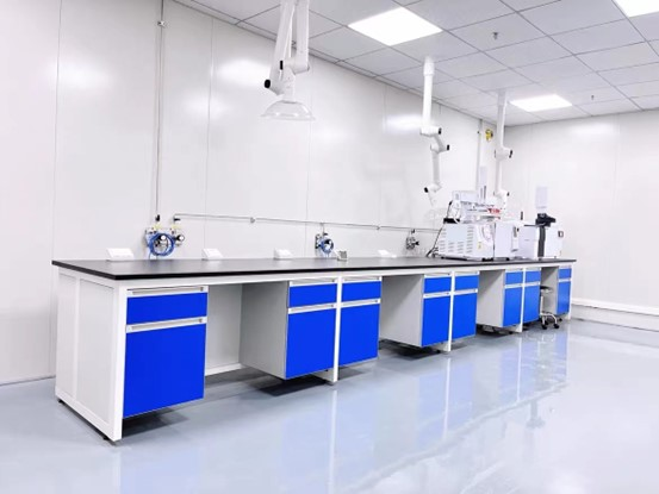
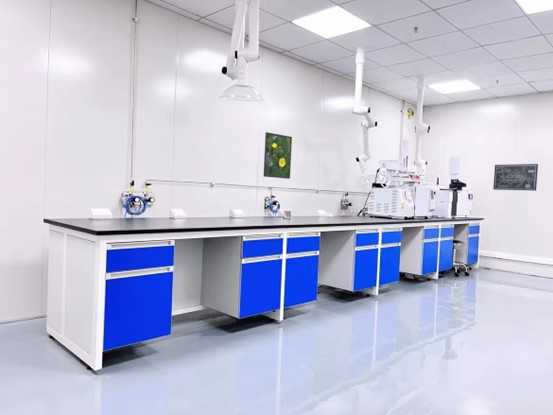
+ wall art [492,163,539,192]
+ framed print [263,131,293,180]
